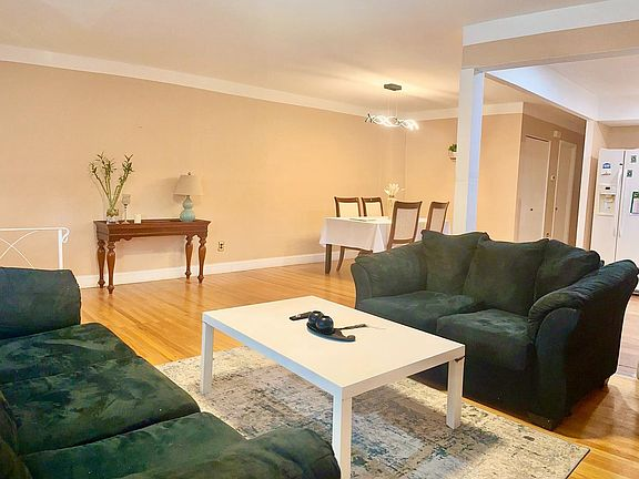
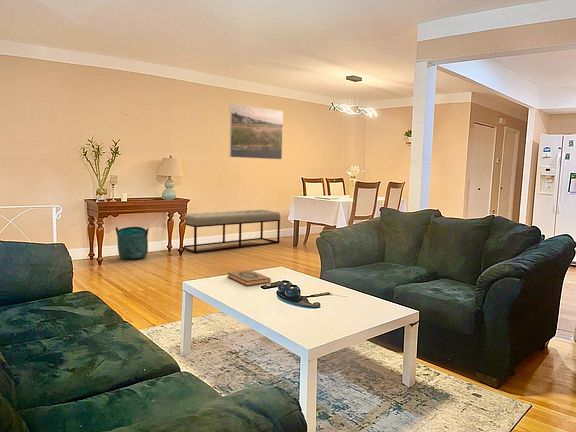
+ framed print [228,103,284,160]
+ storage basket [115,226,149,261]
+ hardback book [226,269,272,287]
+ bench [182,209,281,254]
